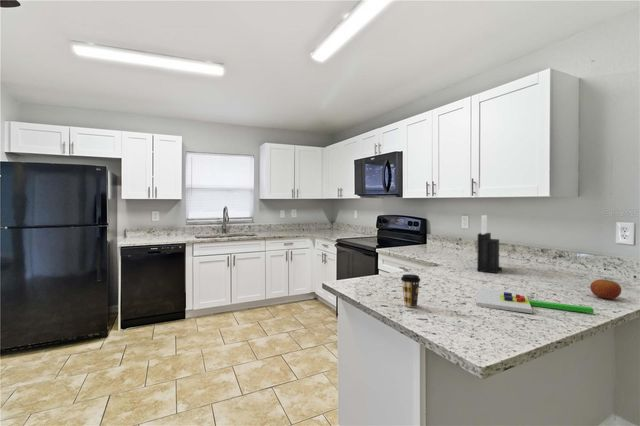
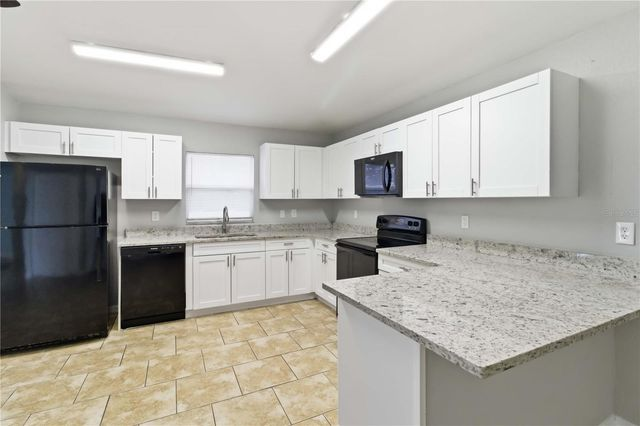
- coffee cup [400,273,422,308]
- chopping board [475,287,595,314]
- fruit [589,278,622,300]
- knife block [476,214,503,274]
